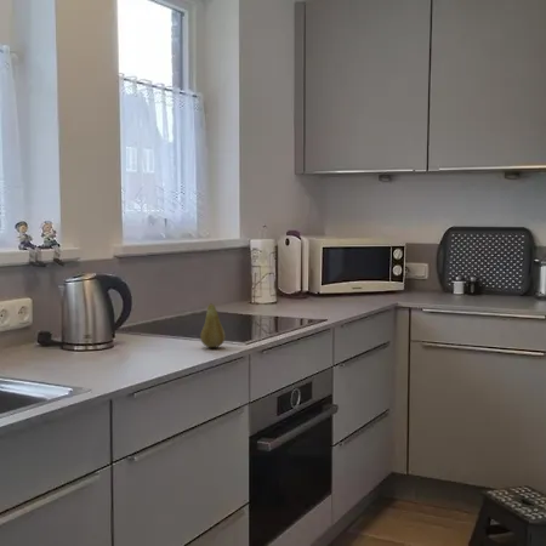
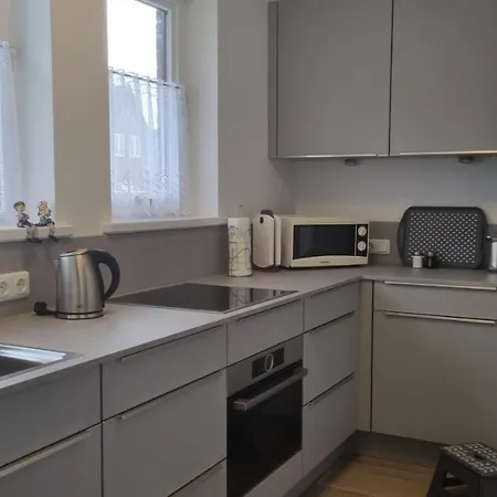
- fruit [199,302,226,348]
